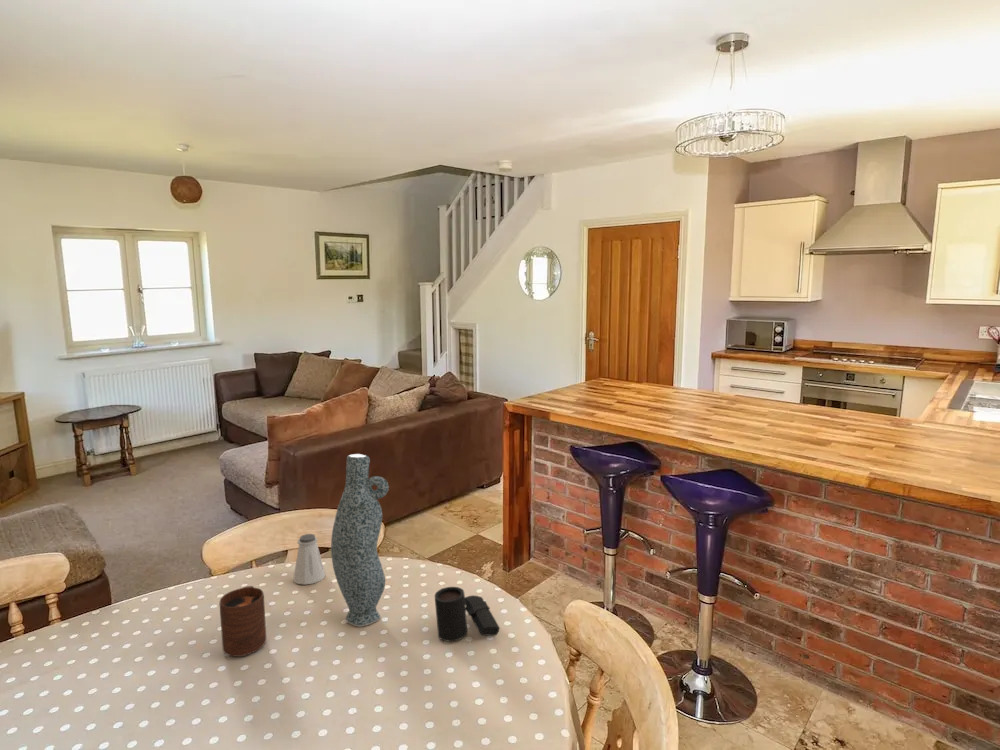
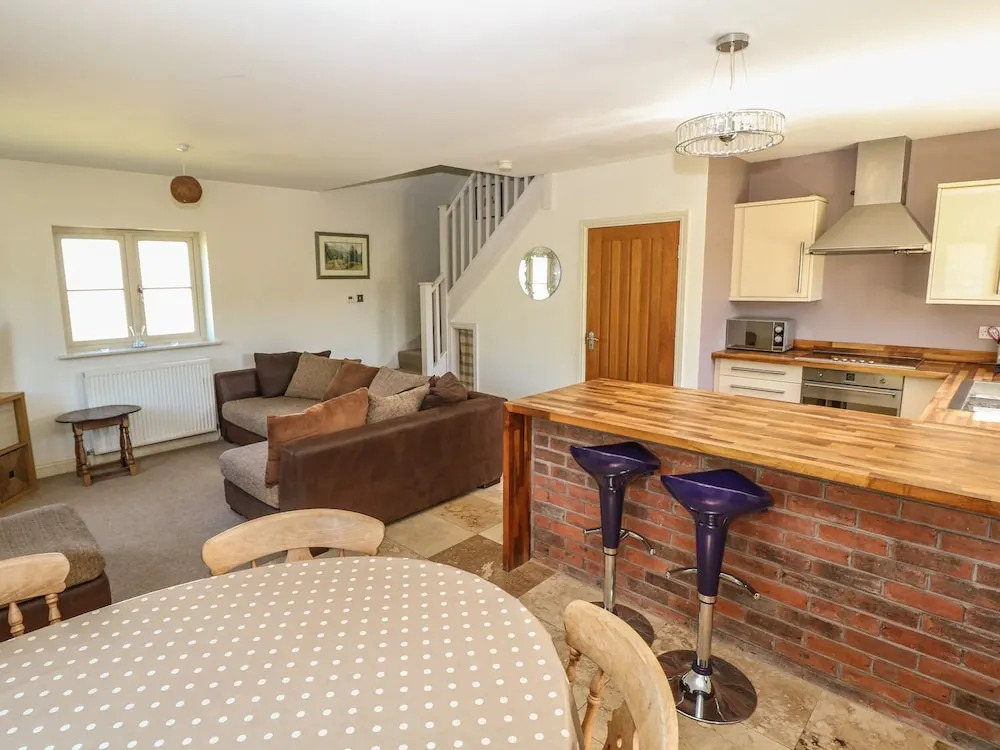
- cup [219,585,267,658]
- saltshaker [292,533,326,586]
- vase [330,453,390,628]
- coffee mug [434,586,501,642]
